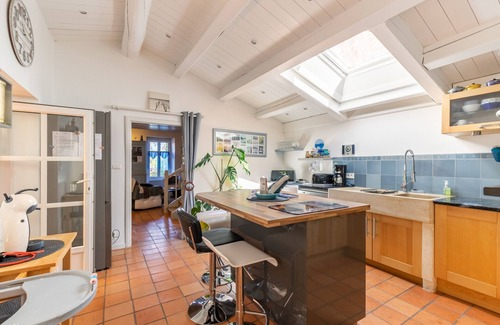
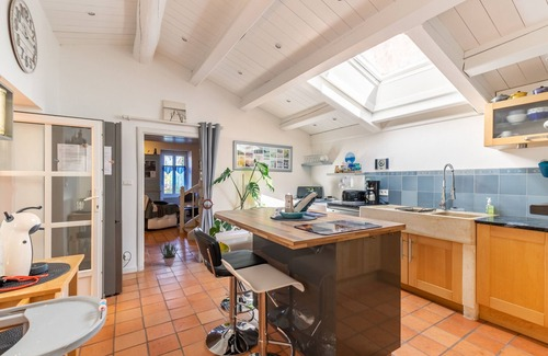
+ potted plant [158,240,179,267]
